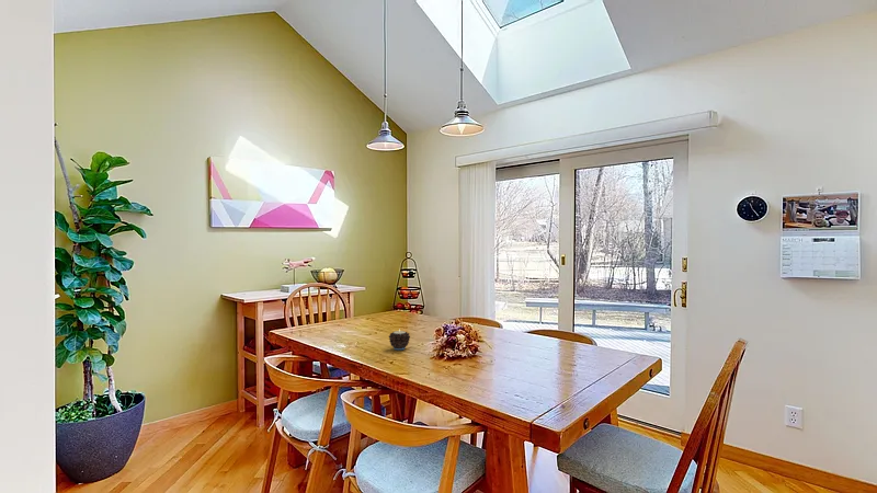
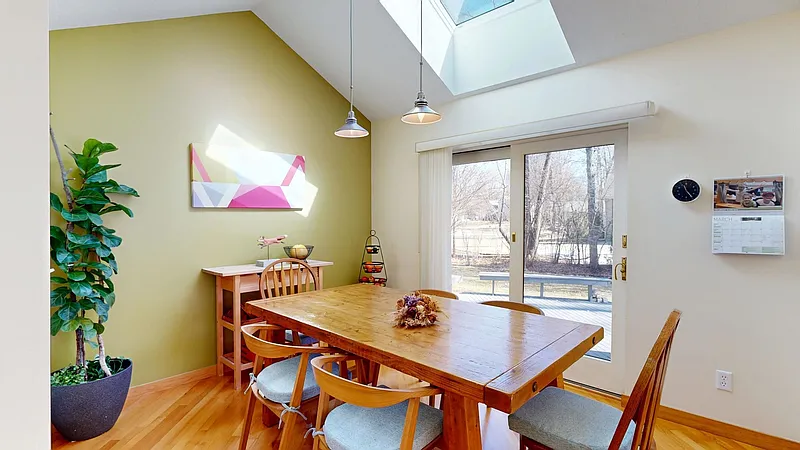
- candle [388,328,411,351]
